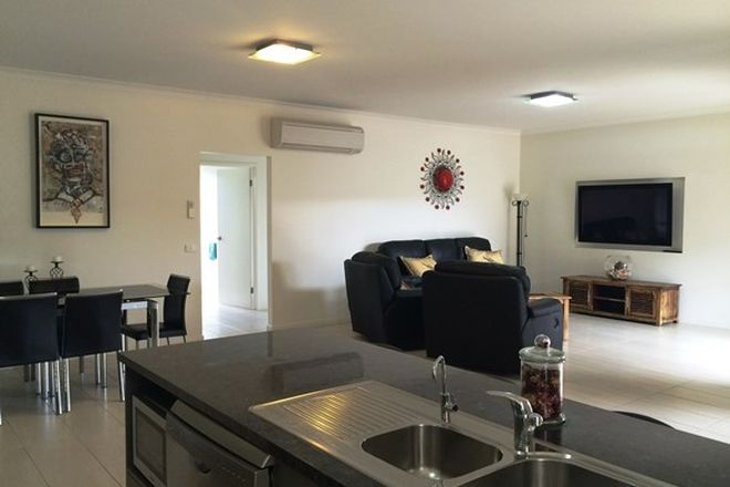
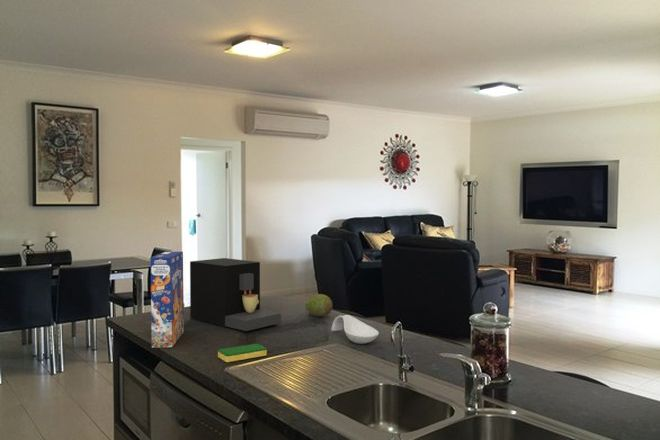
+ coffee maker [189,257,282,332]
+ fruit [304,293,333,317]
+ spoon rest [330,314,380,345]
+ dish sponge [217,343,268,363]
+ cereal box [150,251,185,349]
